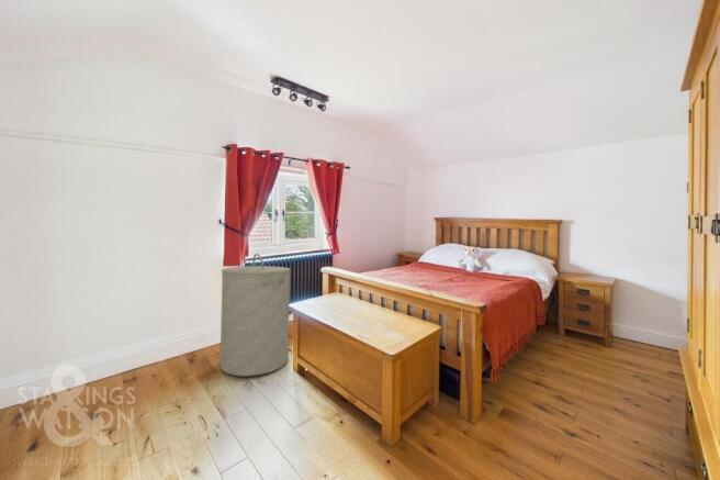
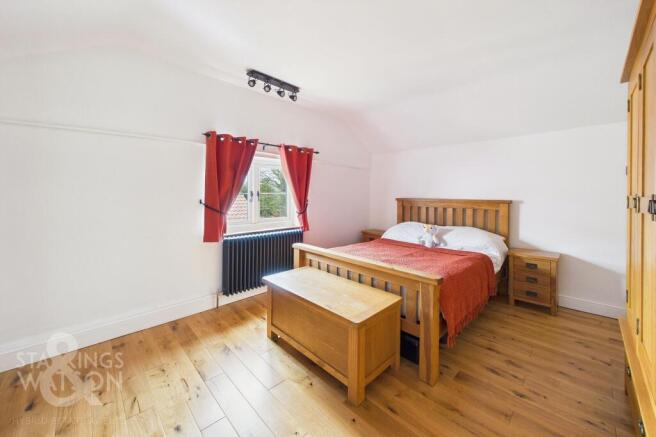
- laundry hamper [220,253,292,378]
